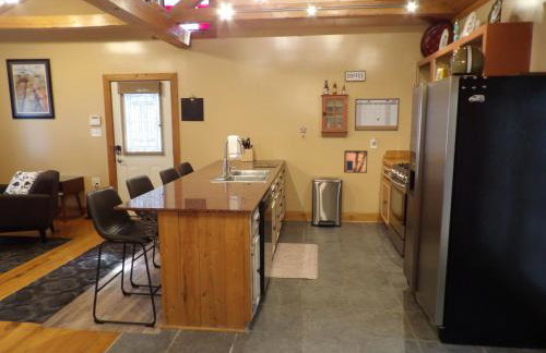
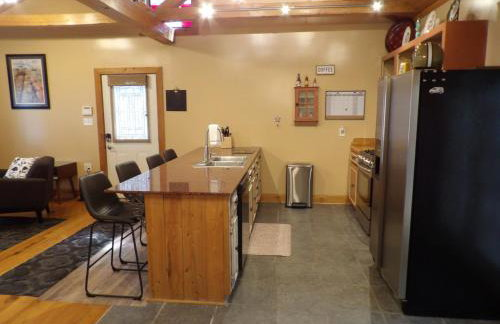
- wall art [343,149,368,174]
